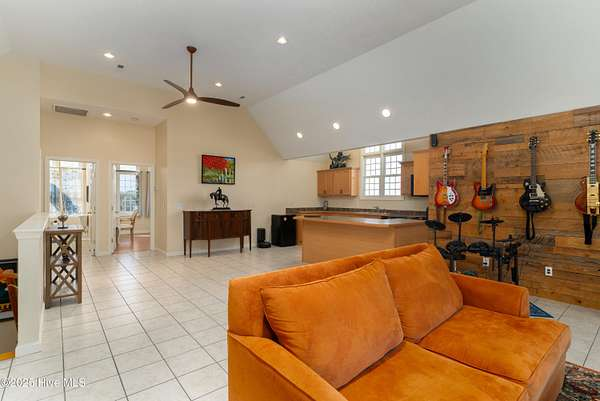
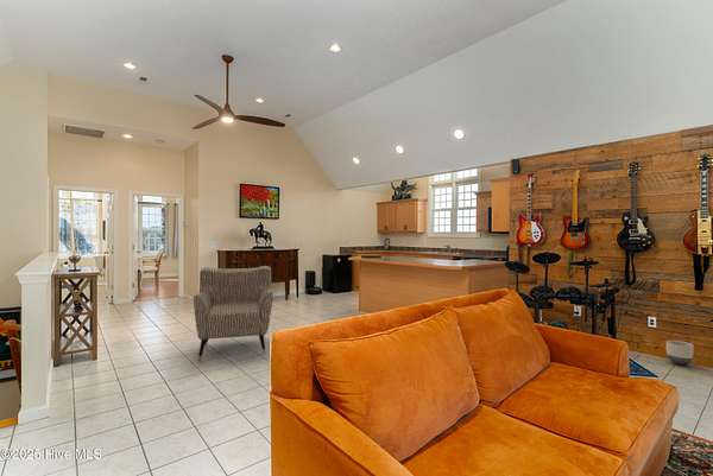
+ planter [665,338,695,367]
+ armchair [193,265,275,362]
